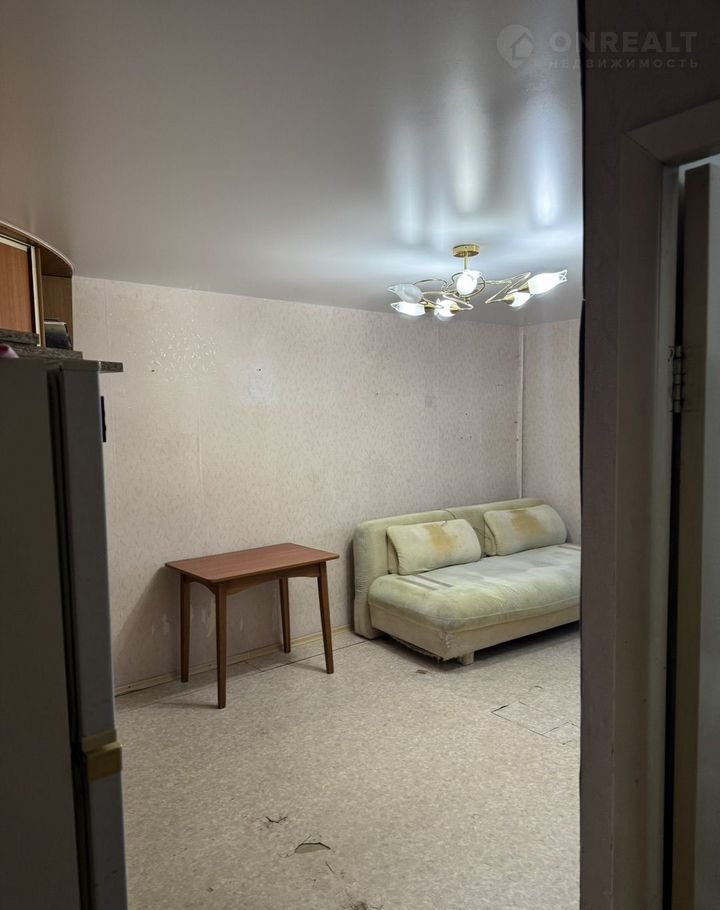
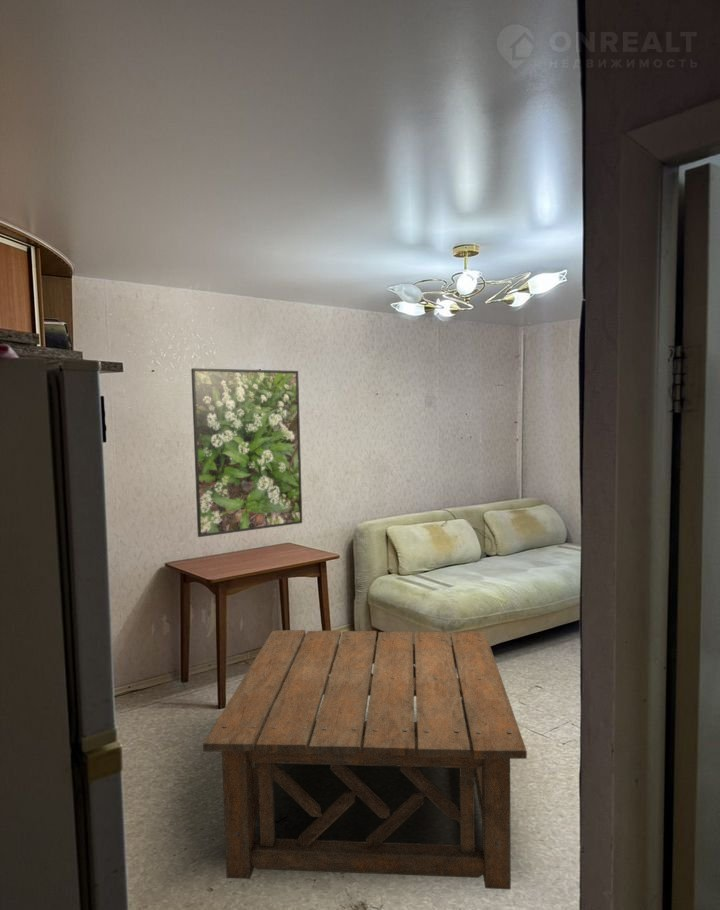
+ coffee table [202,629,528,890]
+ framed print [190,367,303,538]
